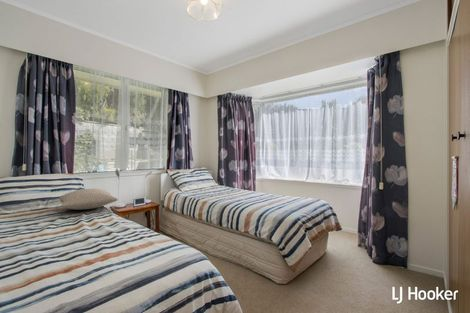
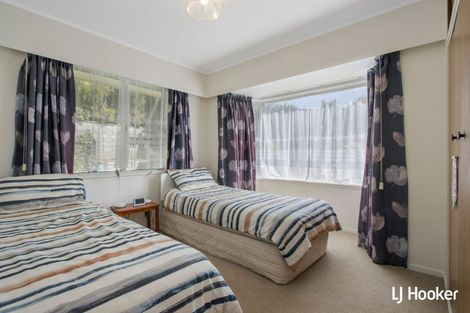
- pillow [58,188,119,211]
